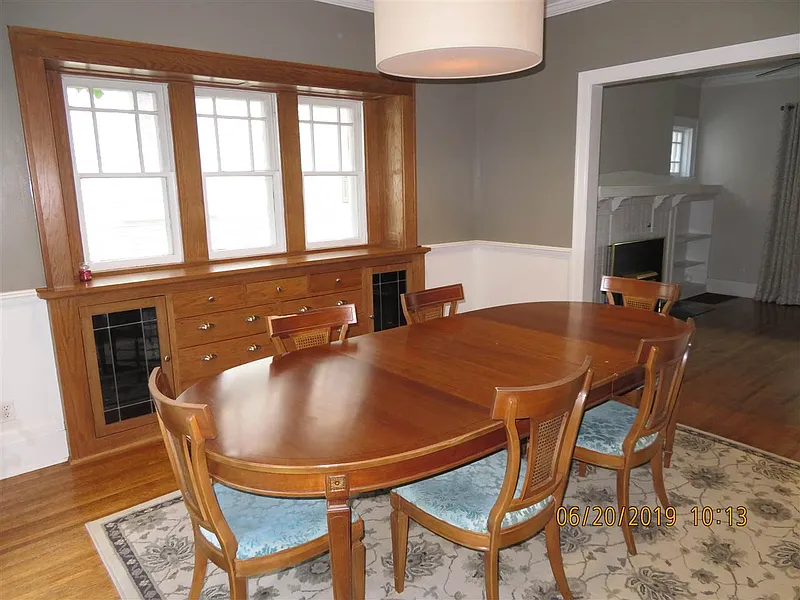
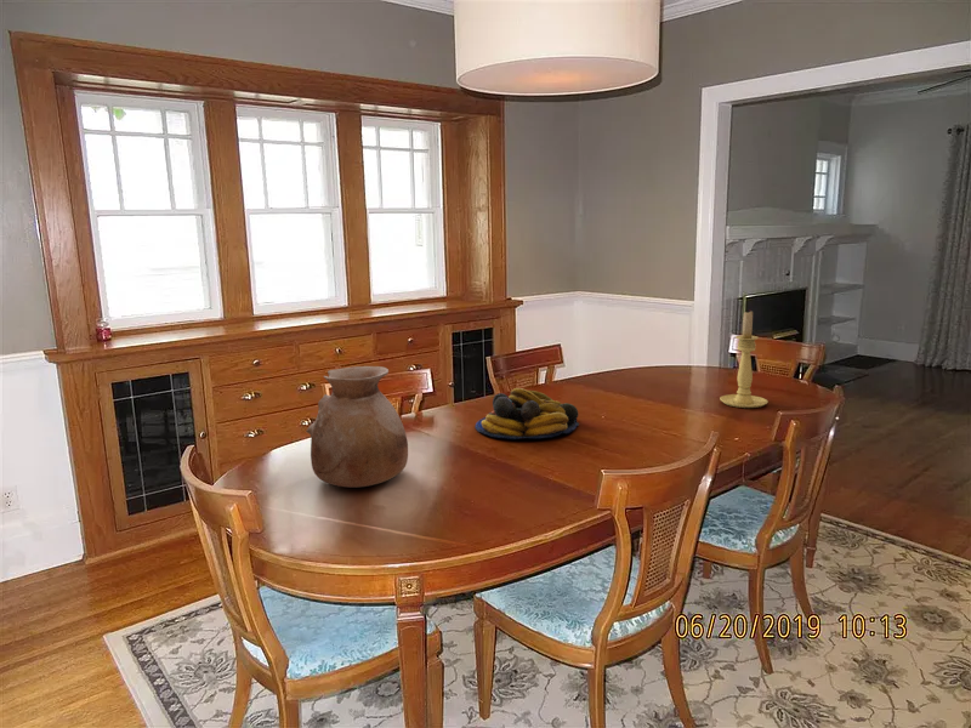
+ candle holder [719,311,770,409]
+ vase [305,365,409,489]
+ fruit bowl [475,387,580,440]
